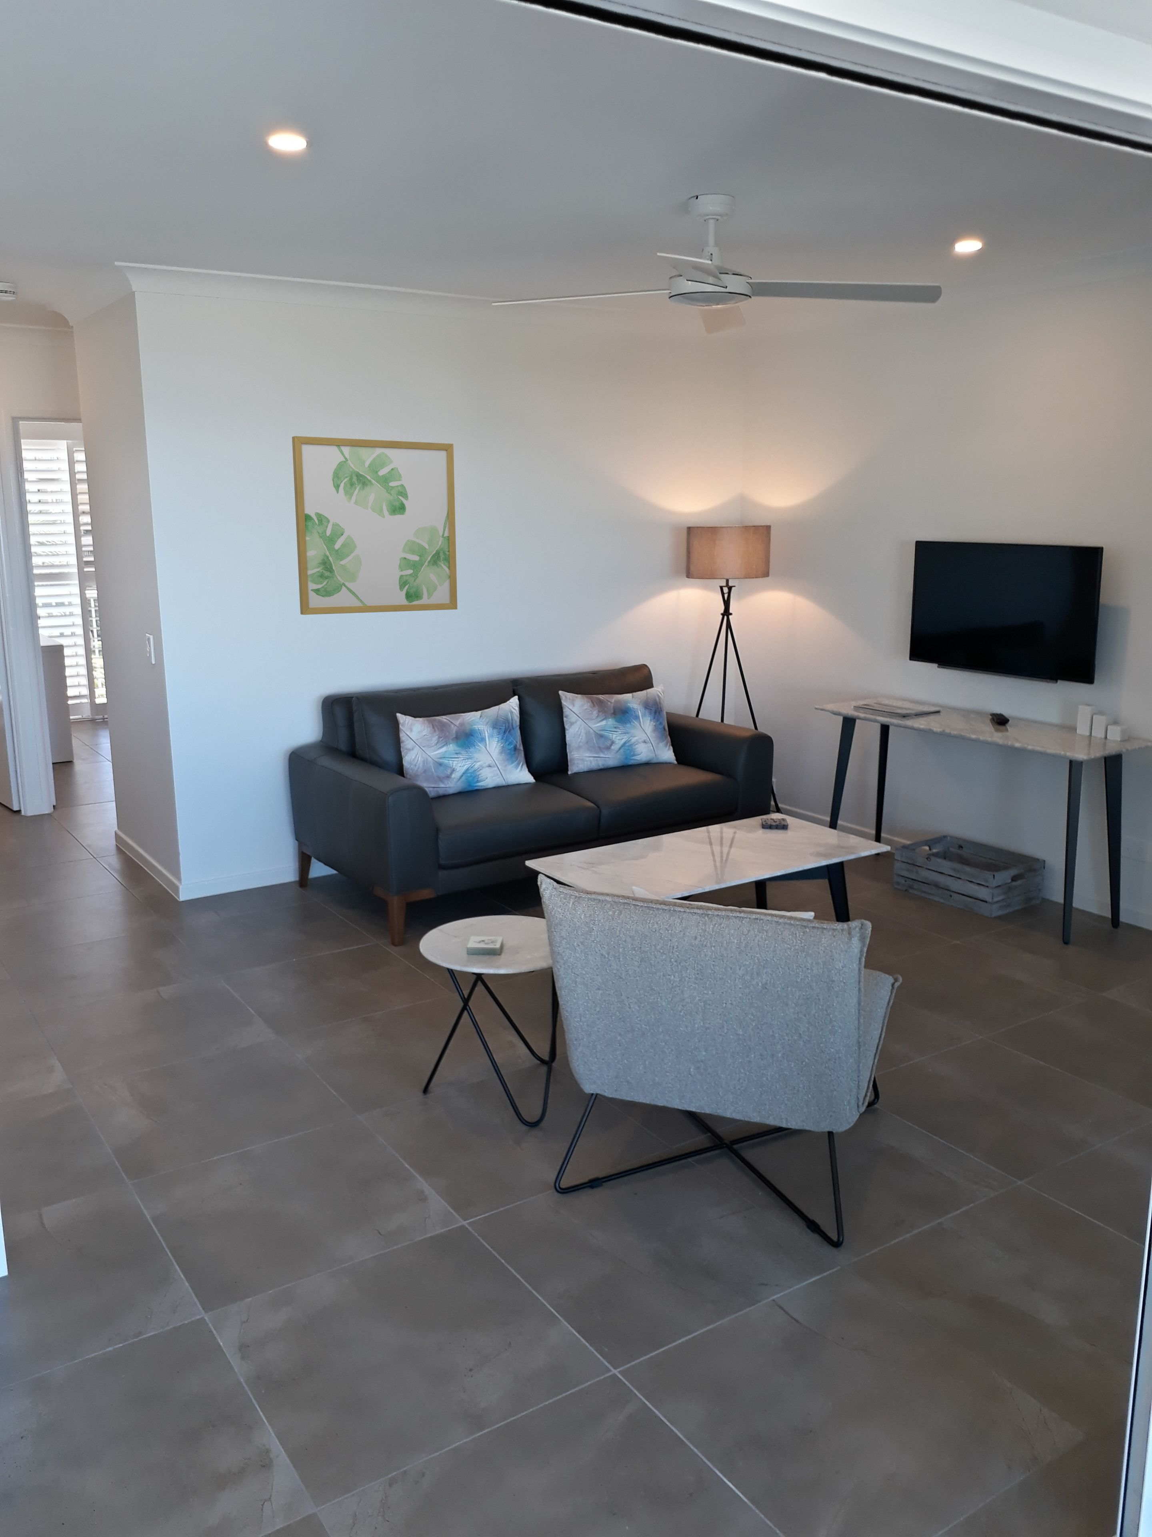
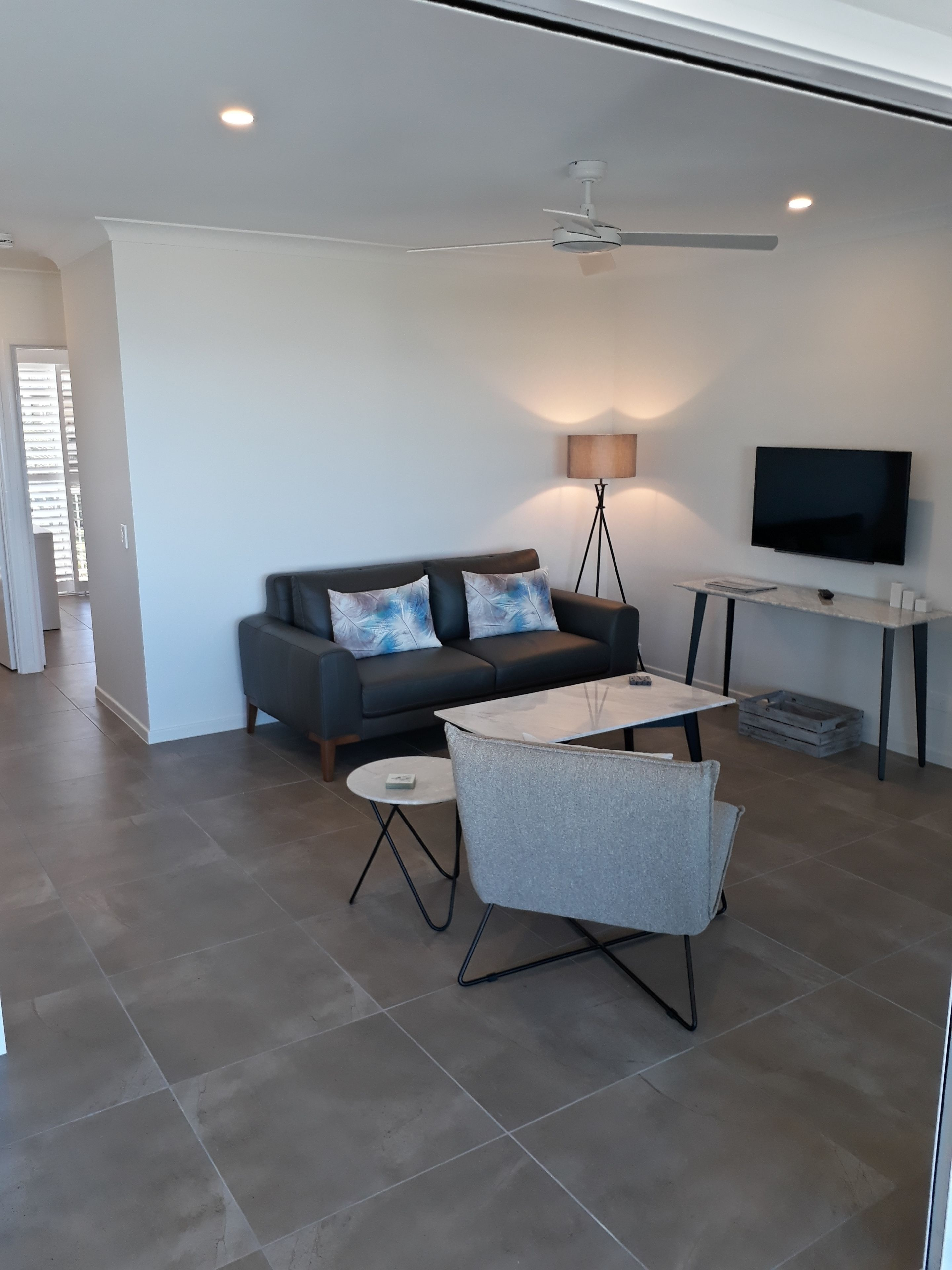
- wall art [292,436,457,615]
